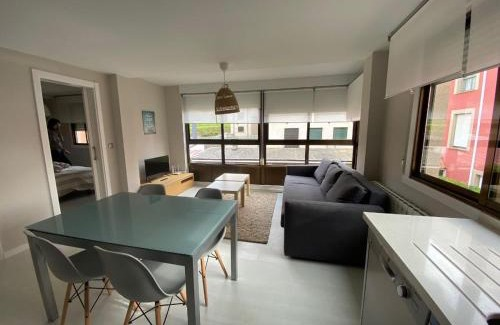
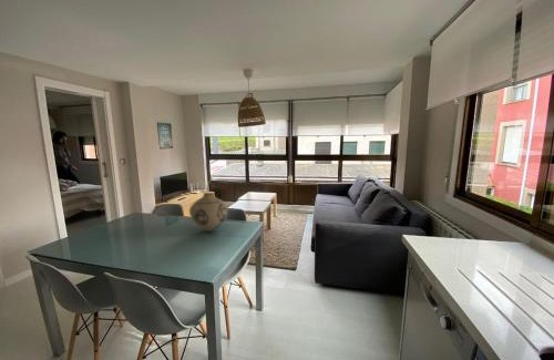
+ vase [188,192,229,233]
